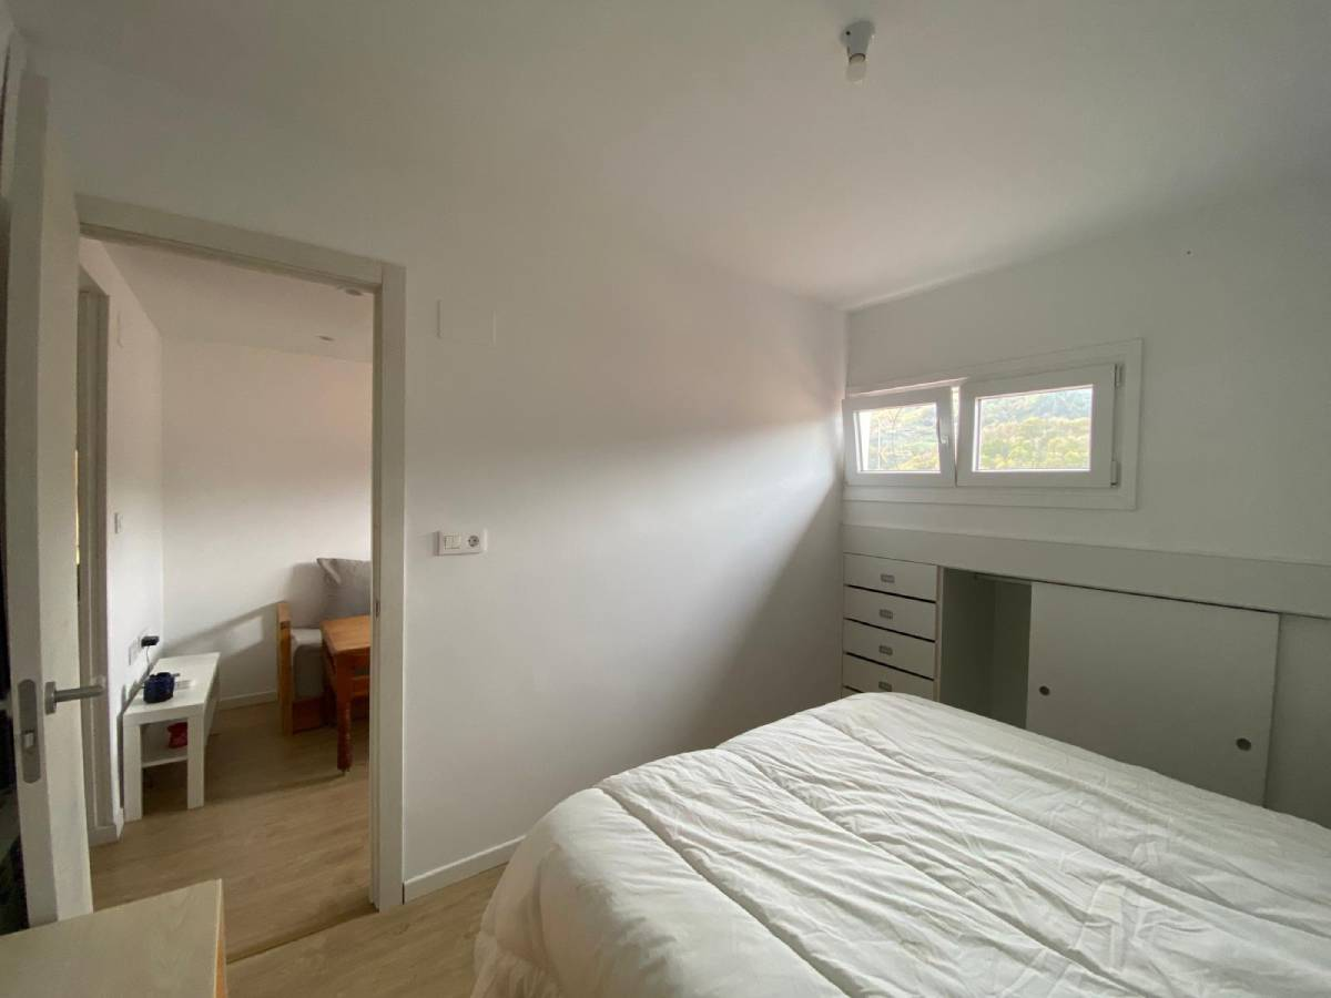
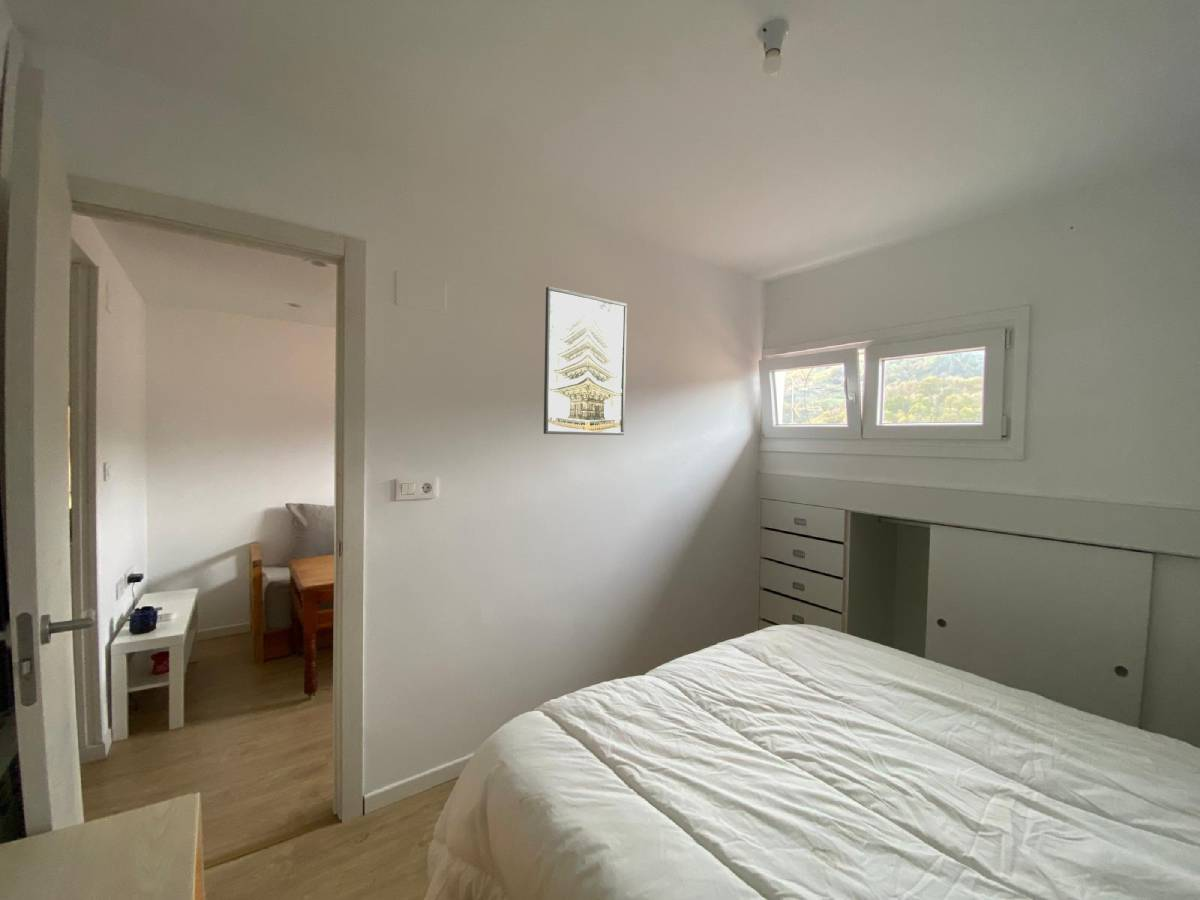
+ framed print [543,286,628,436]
